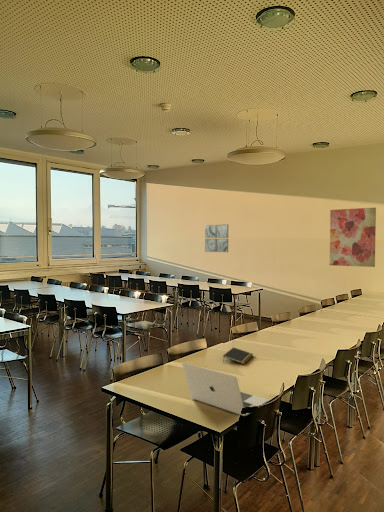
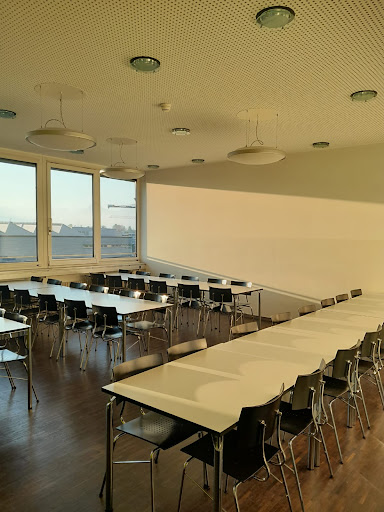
- wall art [204,223,229,253]
- wall art [329,207,377,268]
- notepad [222,346,254,365]
- laptop [181,362,269,417]
